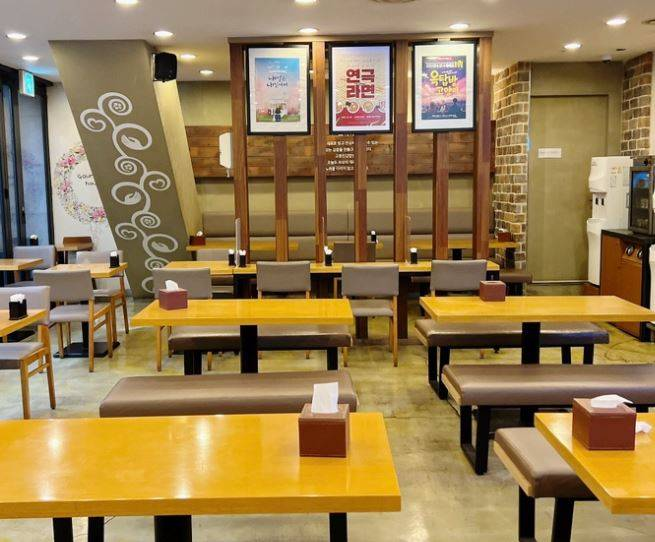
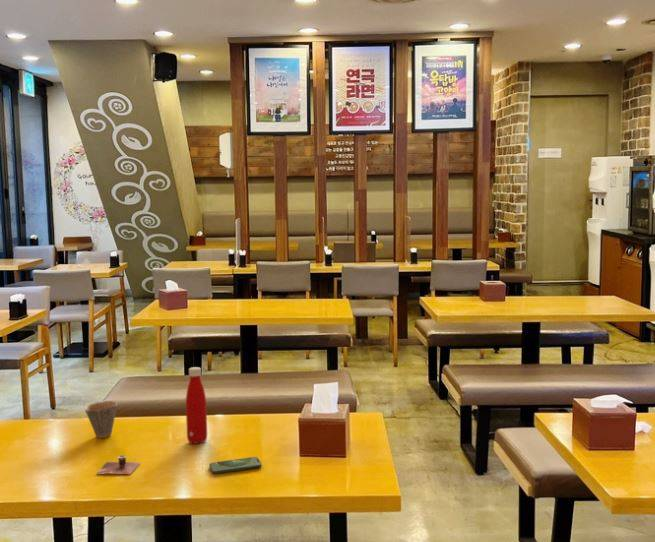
+ bottle [185,366,208,445]
+ cup [84,400,118,439]
+ smartphone [208,456,262,475]
+ cup [96,454,141,475]
